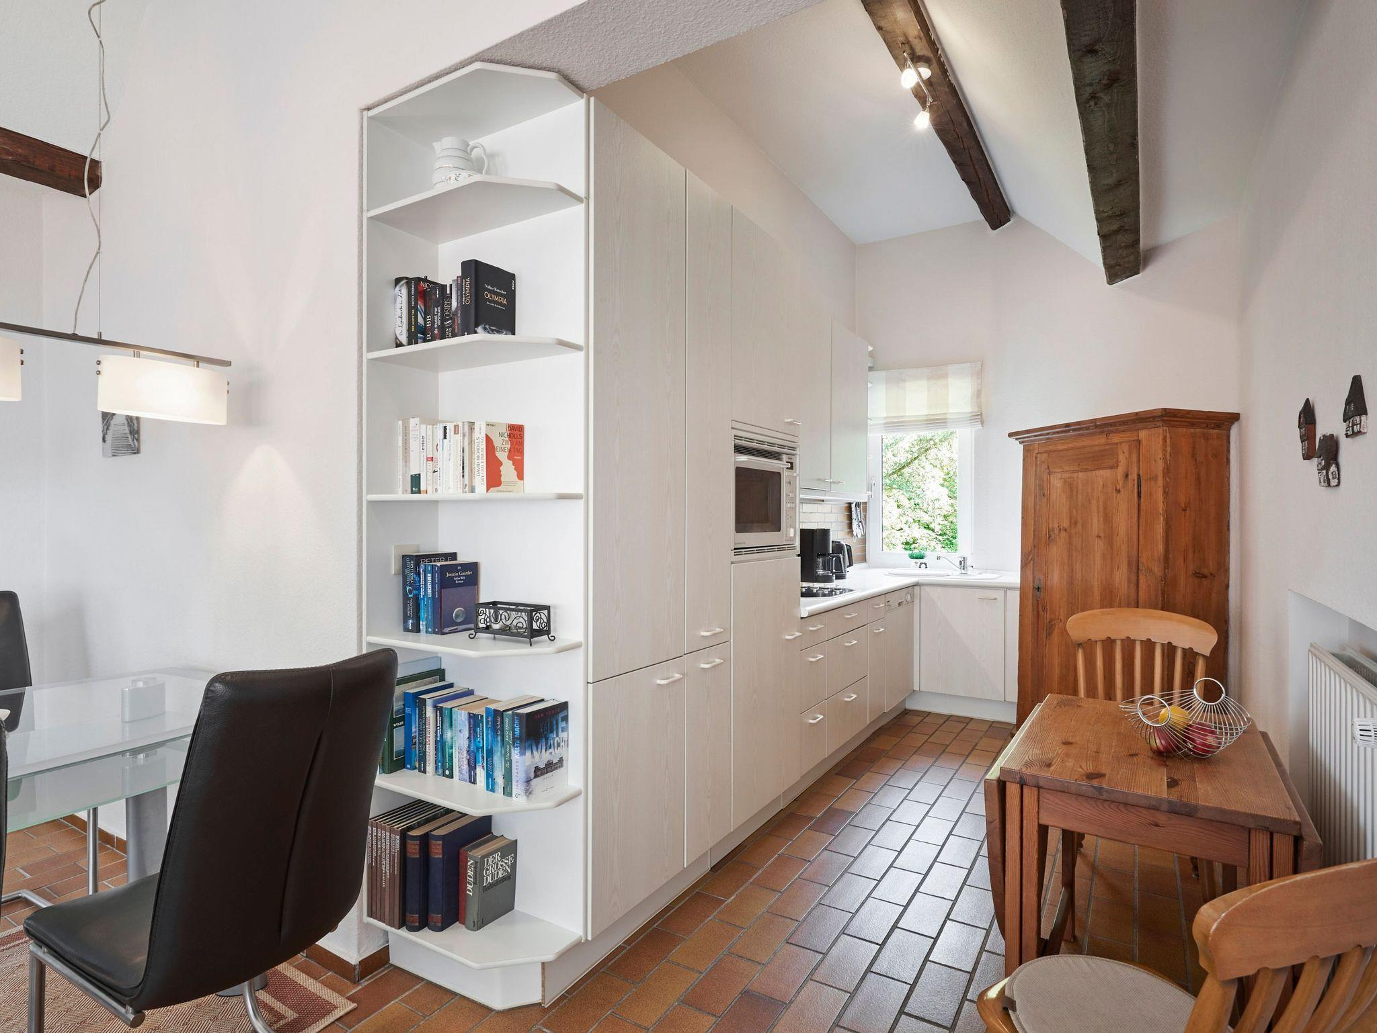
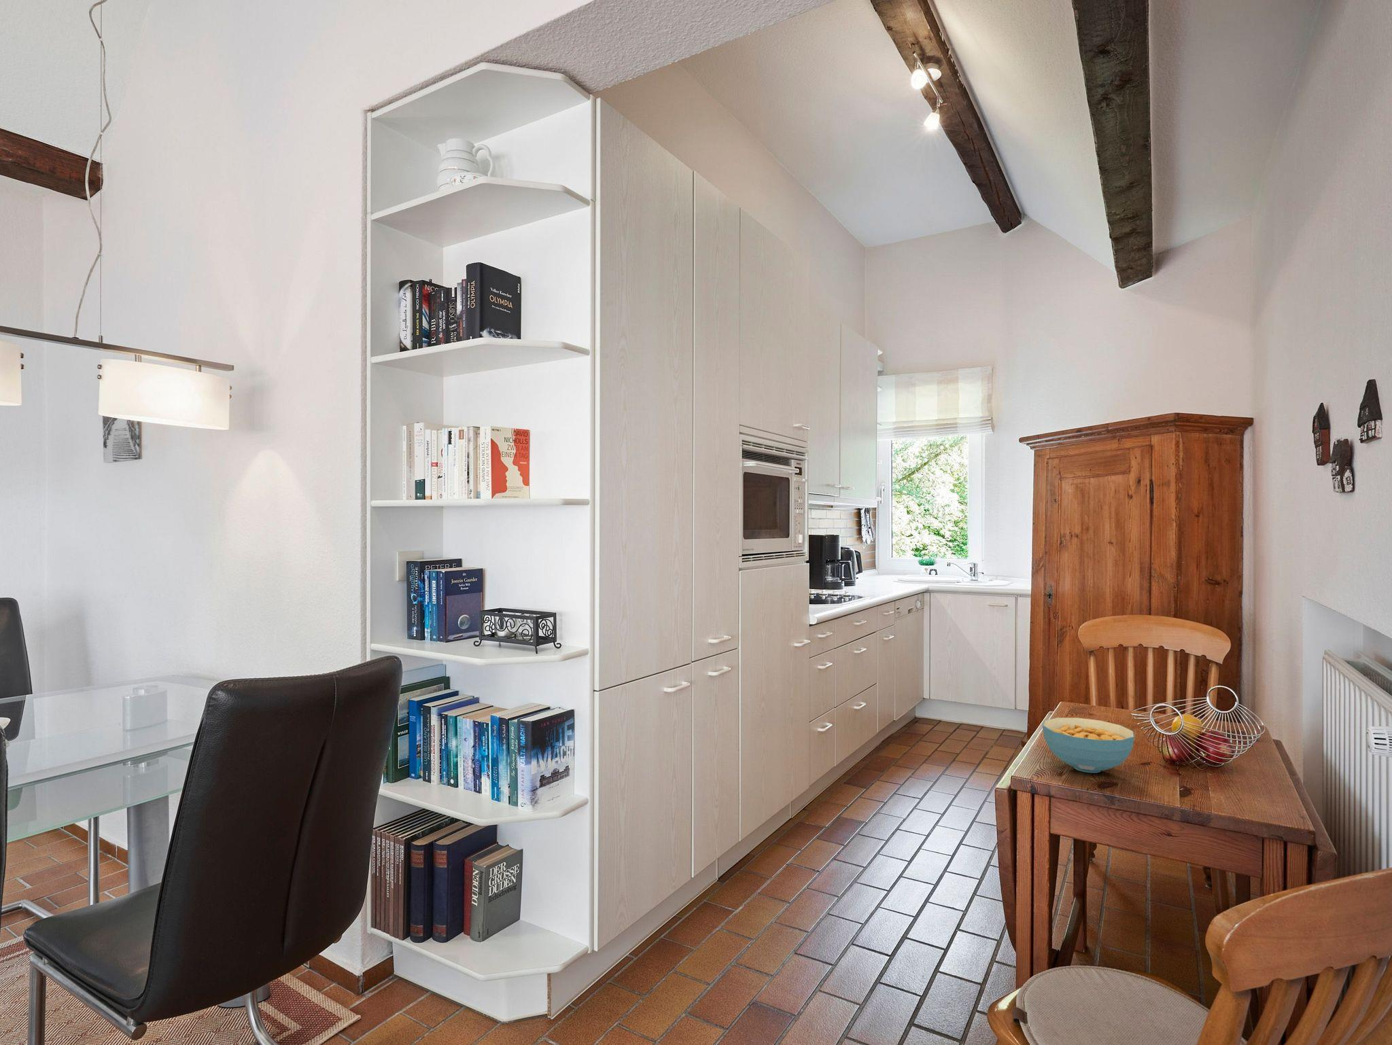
+ cereal bowl [1042,717,1135,774]
